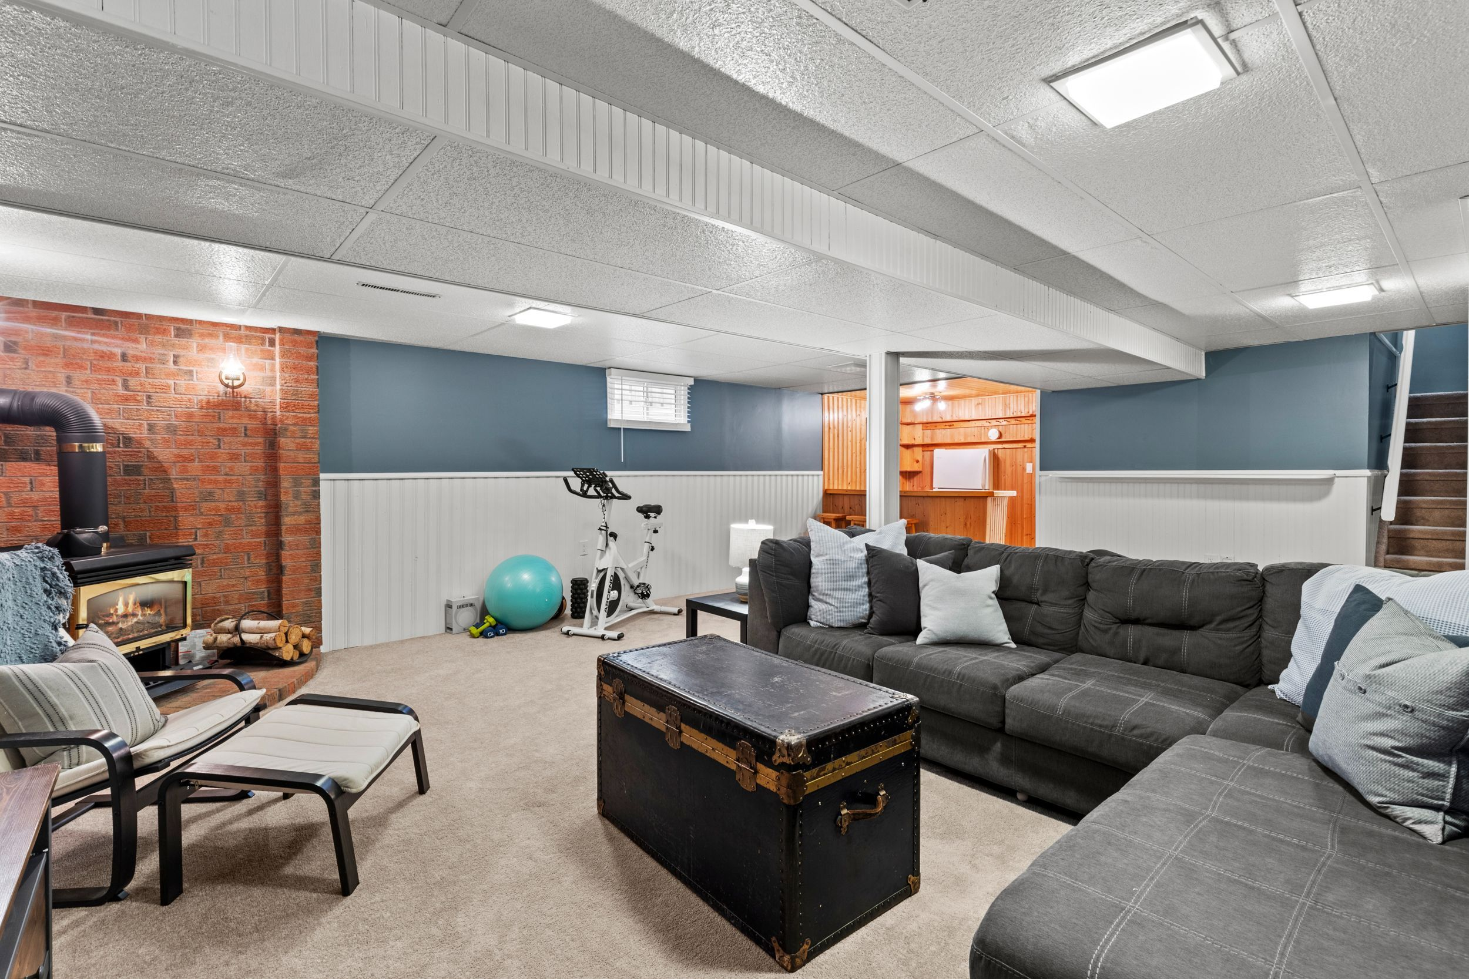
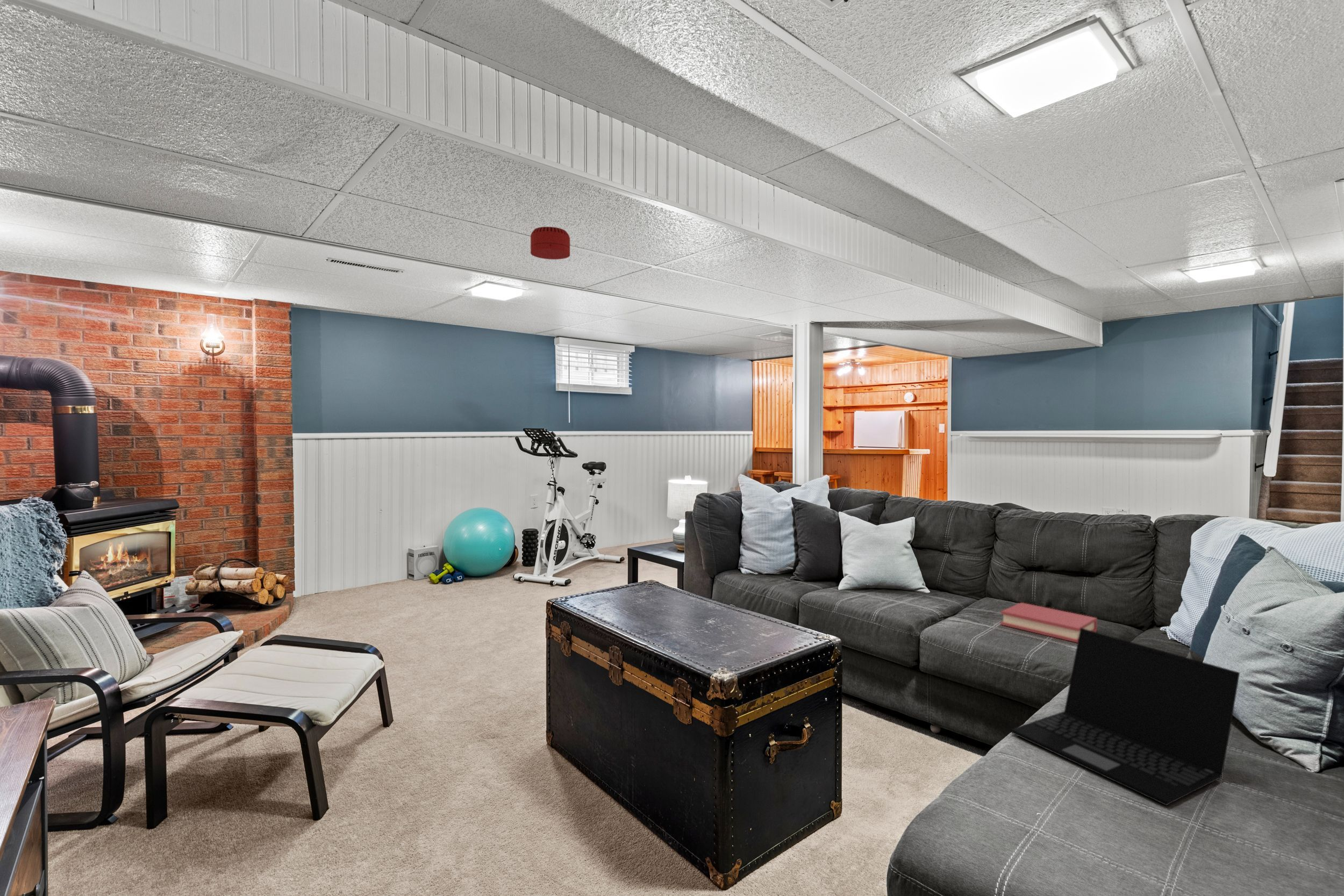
+ smoke detector [530,226,570,260]
+ hardback book [1000,602,1098,643]
+ laptop [1010,628,1240,806]
